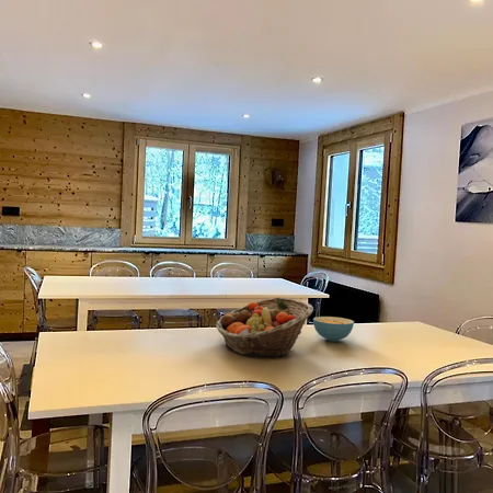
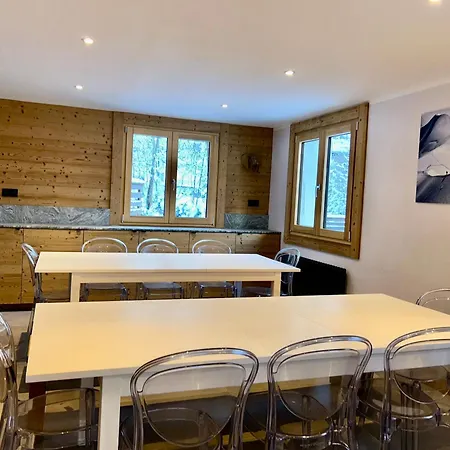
- fruit basket [215,297,314,358]
- cereal bowl [312,316,355,343]
